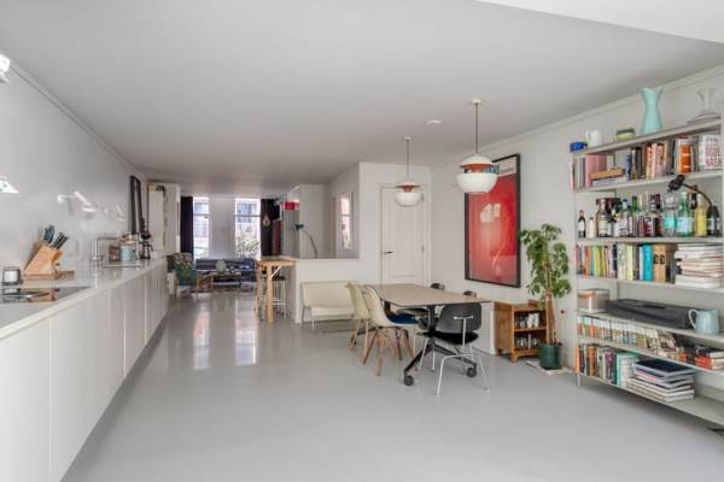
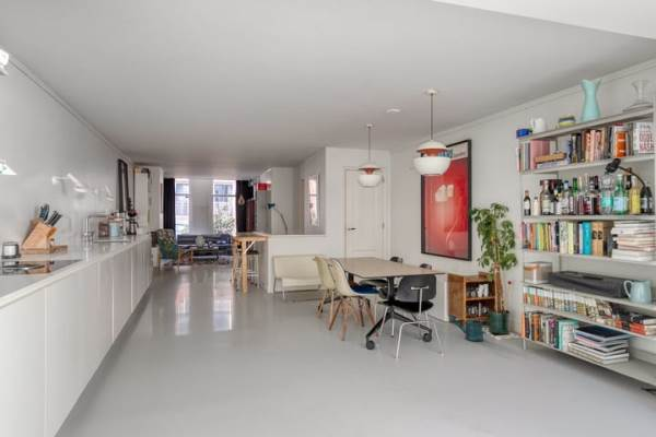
+ watering can [448,315,489,343]
